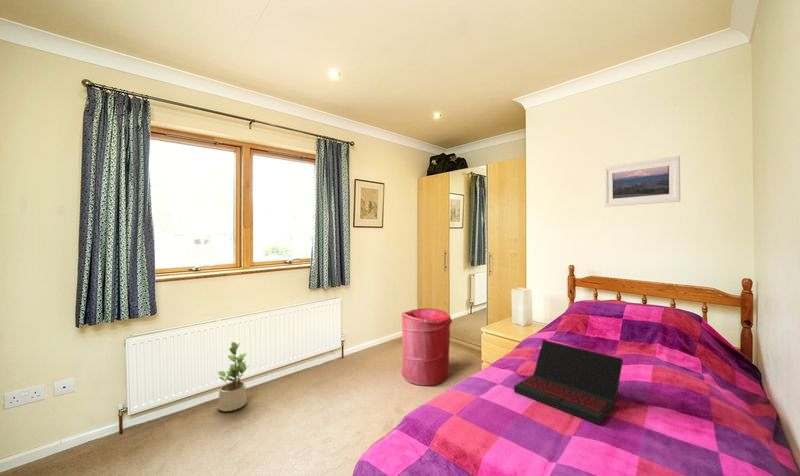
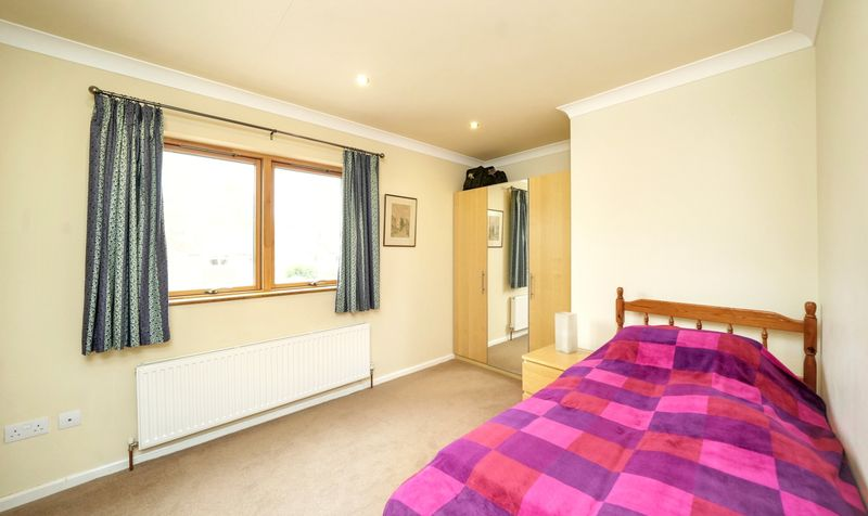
- potted plant [217,341,249,412]
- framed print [603,155,681,208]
- laptop [513,339,624,426]
- laundry hamper [400,307,453,386]
